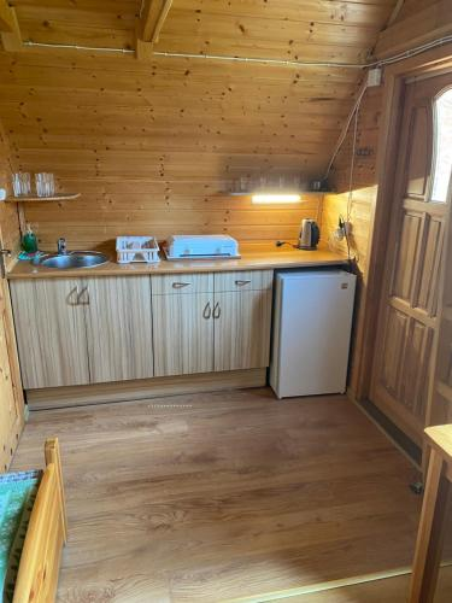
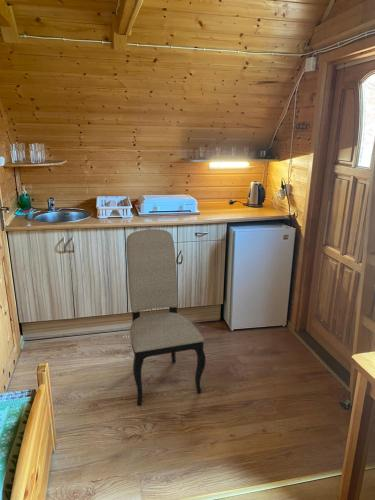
+ dining chair [125,228,207,407]
